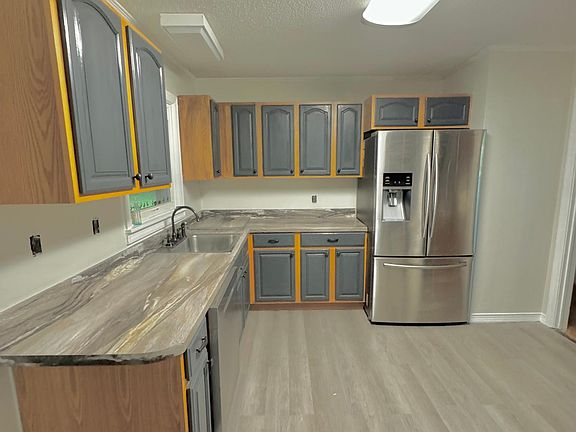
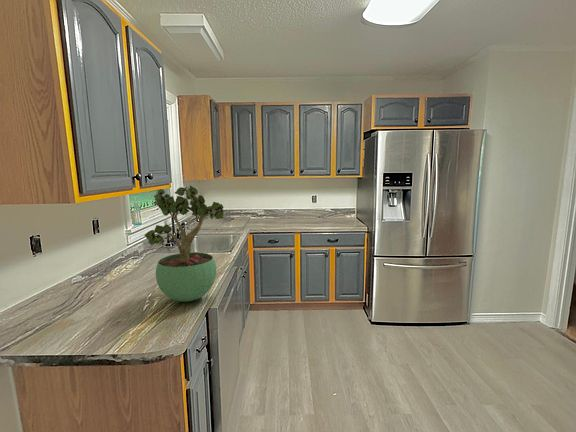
+ potted plant [143,185,225,303]
